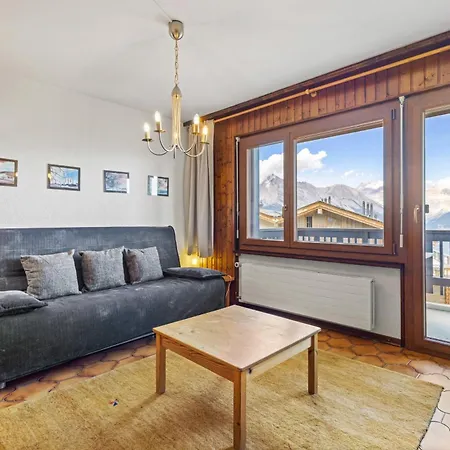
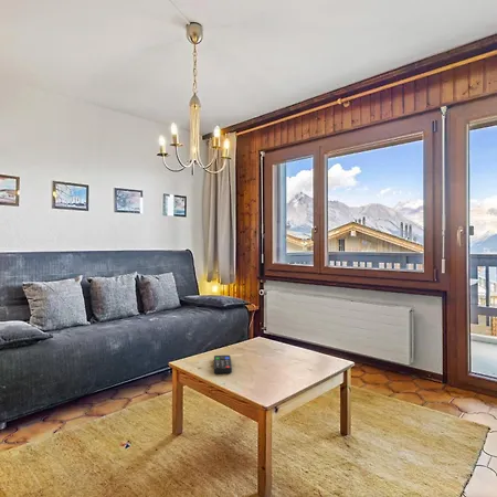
+ remote control [213,355,233,374]
